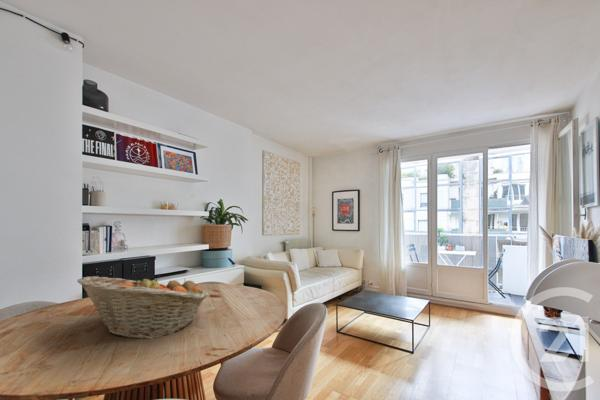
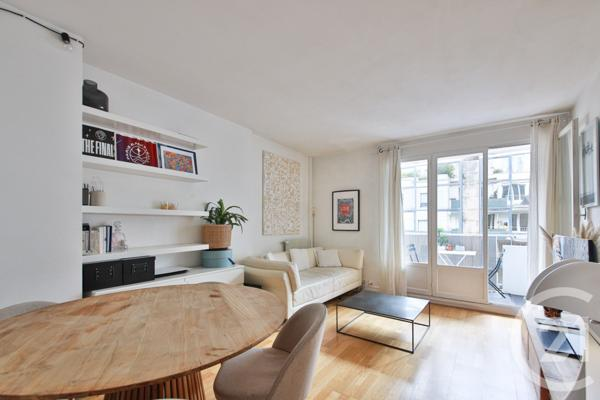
- fruit basket [77,272,210,339]
